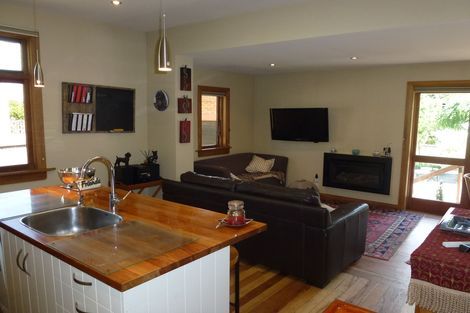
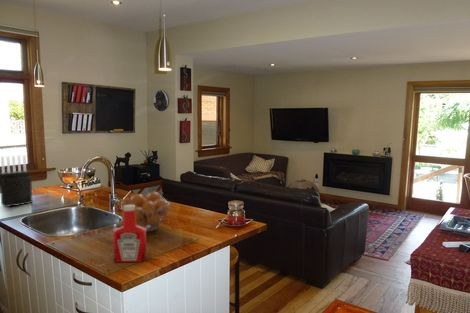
+ soap bottle [112,204,148,263]
+ fruit basket [120,191,172,232]
+ knife block [0,154,34,208]
